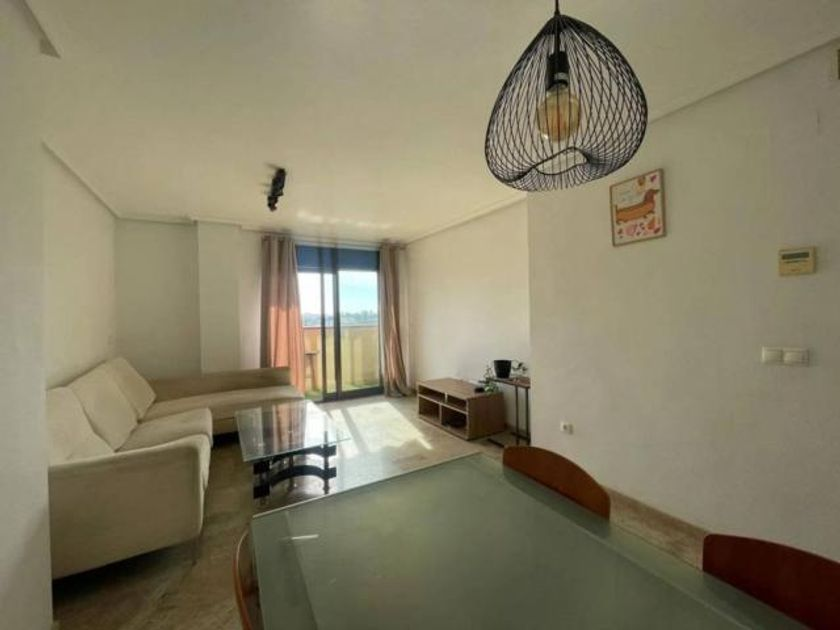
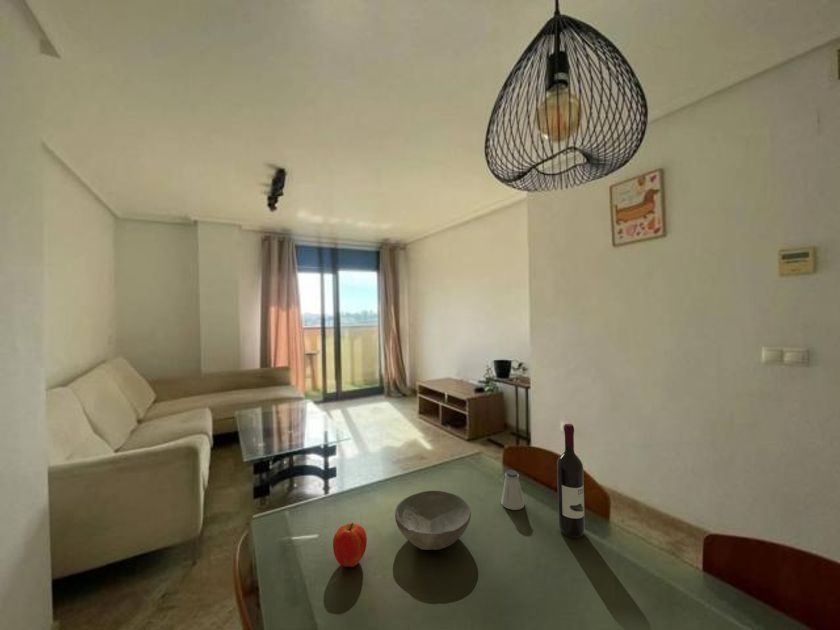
+ saltshaker [500,469,525,511]
+ apple [332,522,368,568]
+ bowl [394,490,472,551]
+ wine bottle [556,423,586,539]
